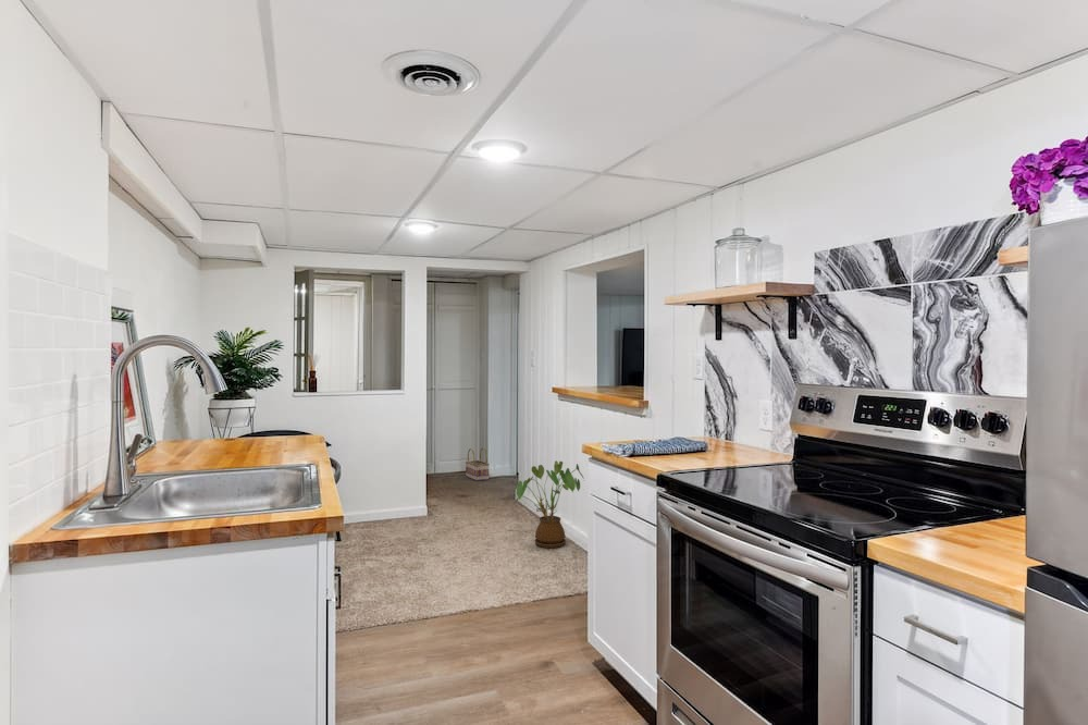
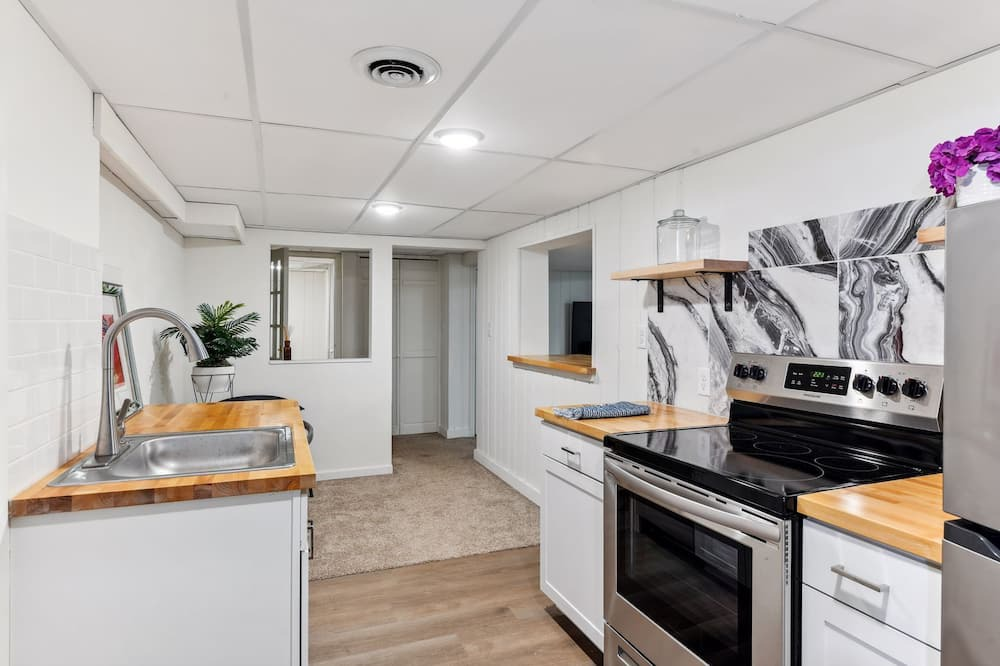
- basket [465,446,491,482]
- house plant [515,459,585,549]
